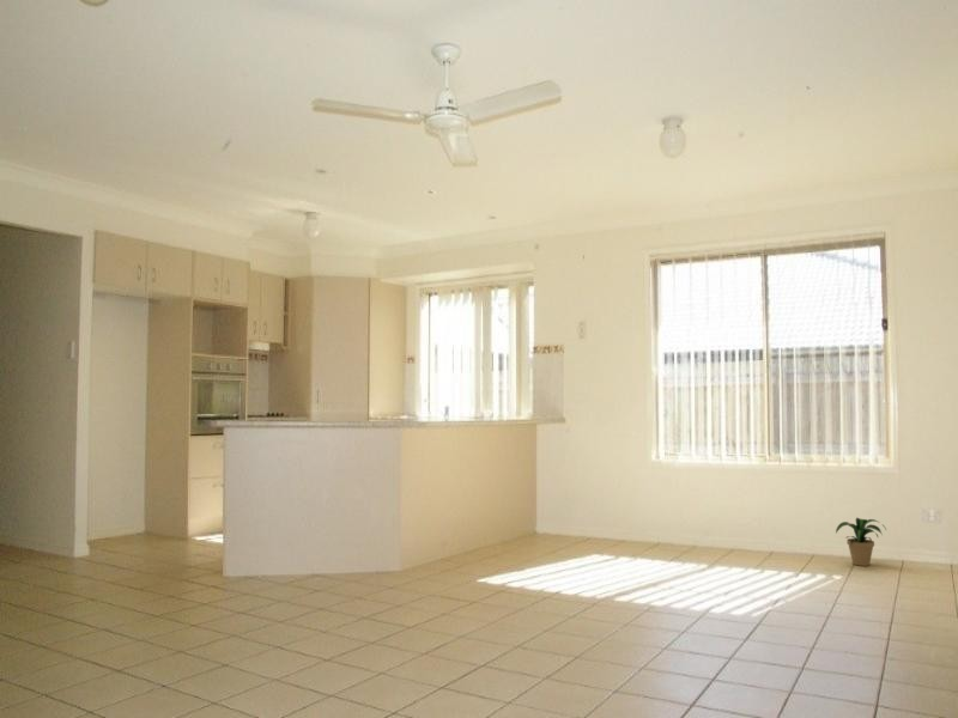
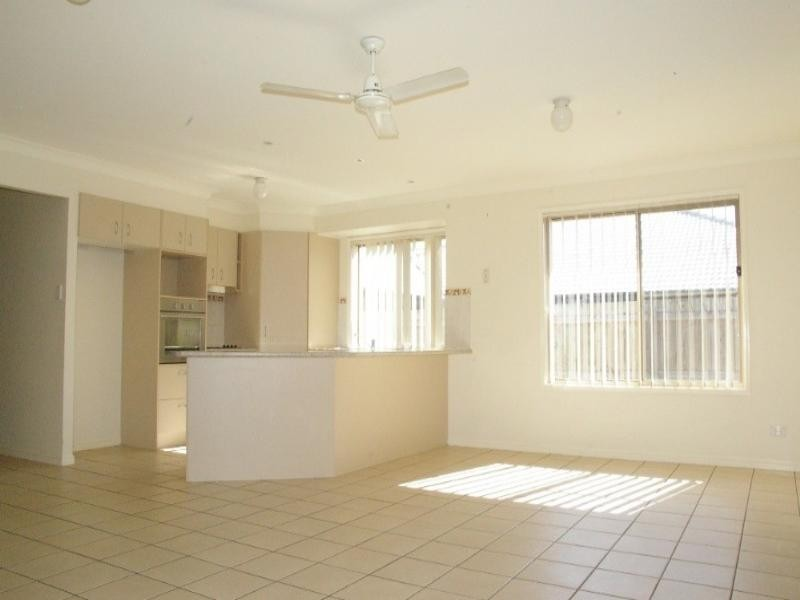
- potted plant [835,517,887,567]
